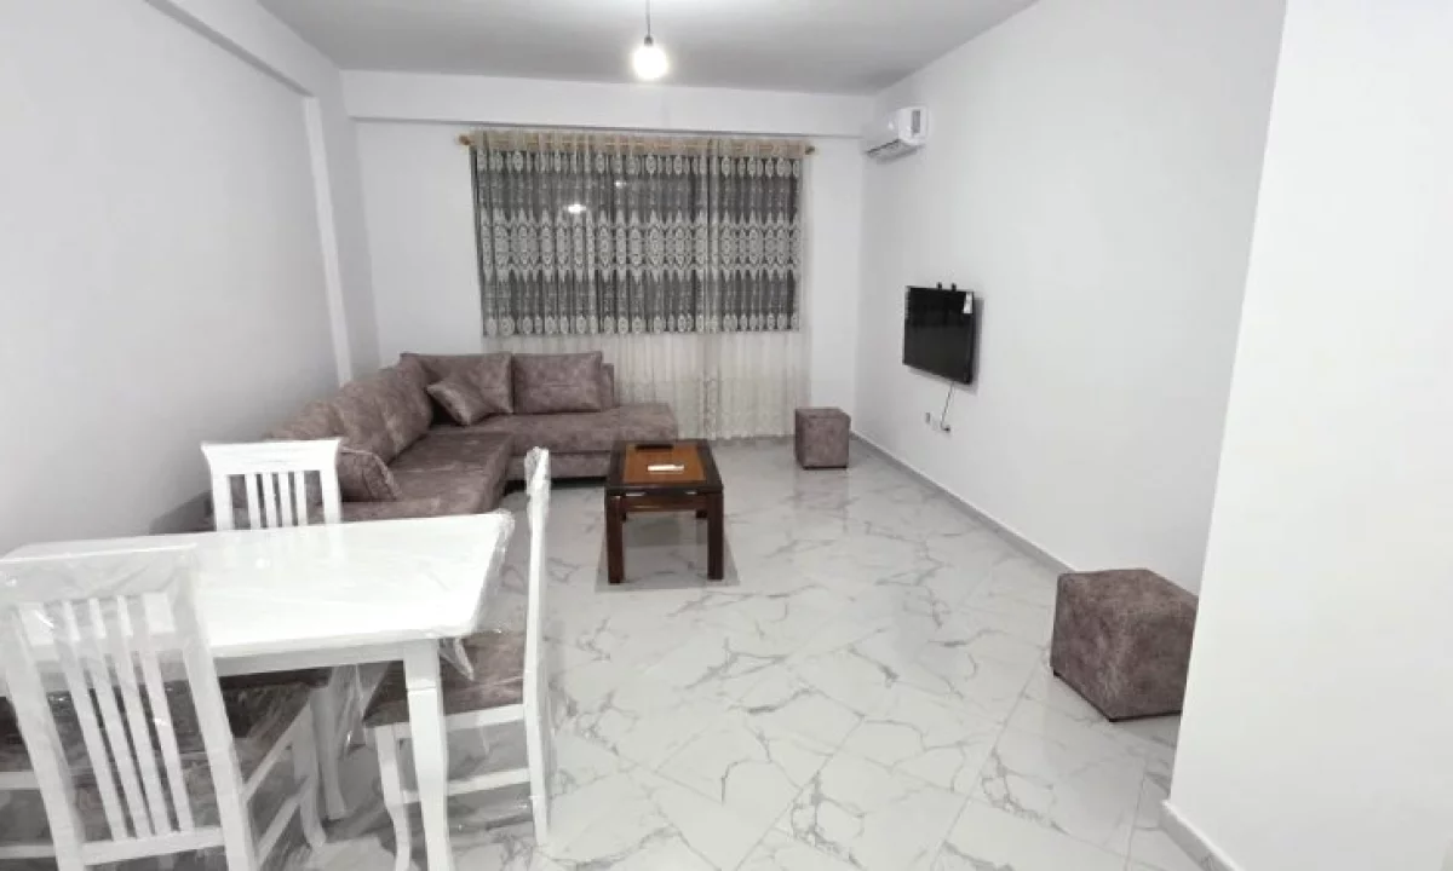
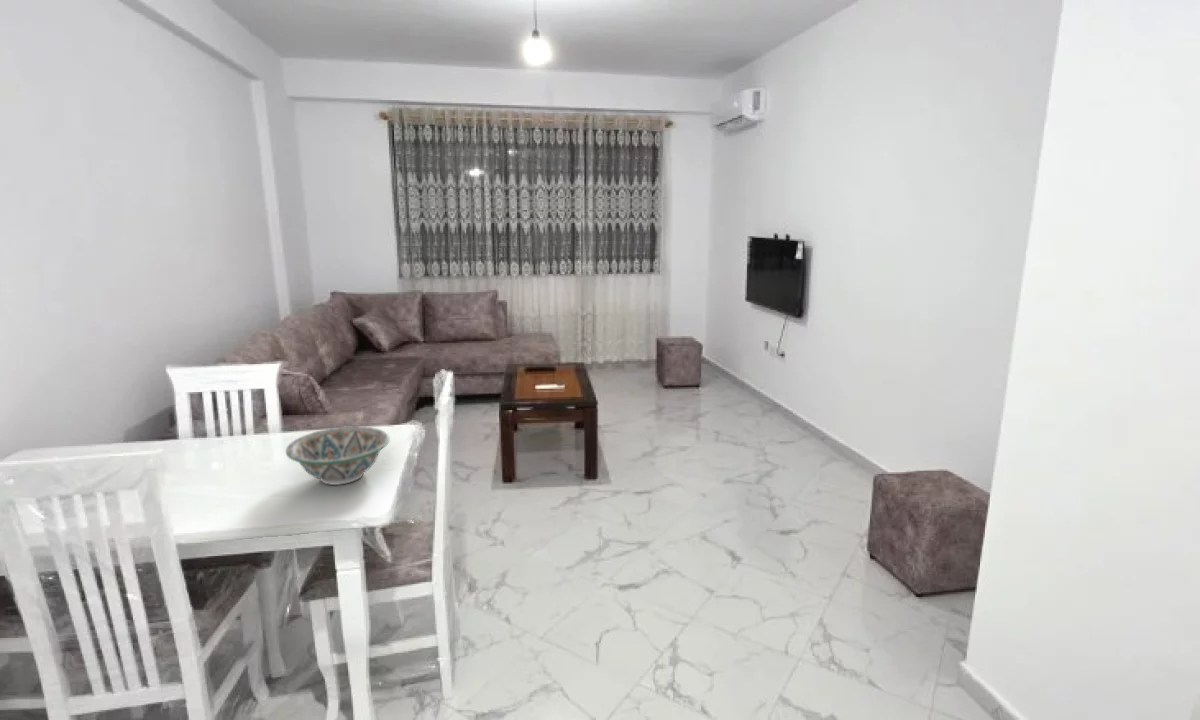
+ decorative bowl [285,425,391,486]
